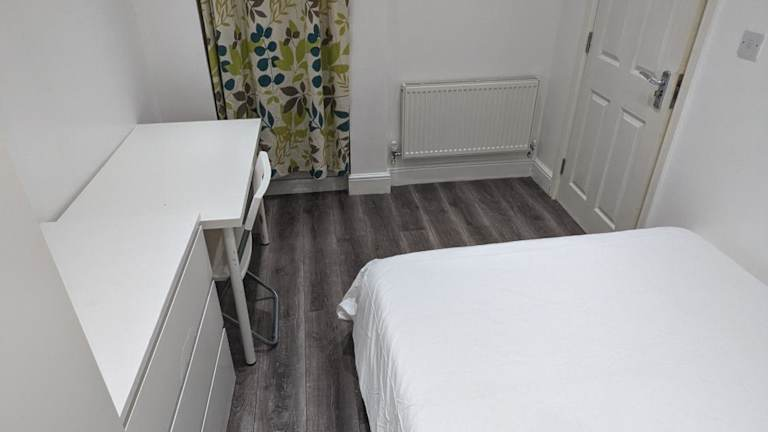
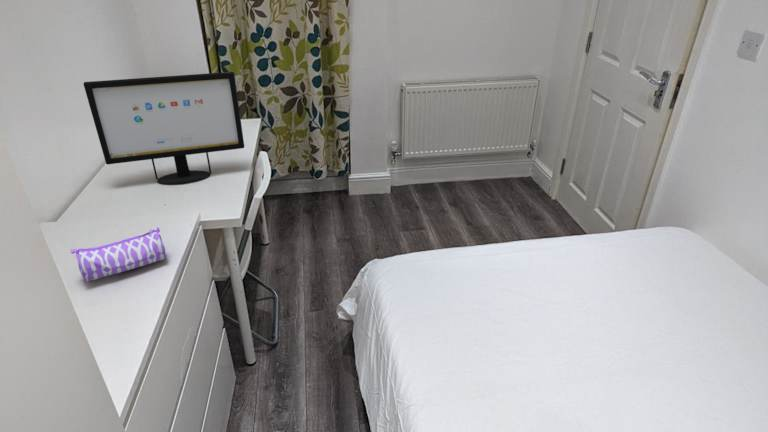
+ pencil case [69,226,167,282]
+ computer monitor [82,71,245,185]
